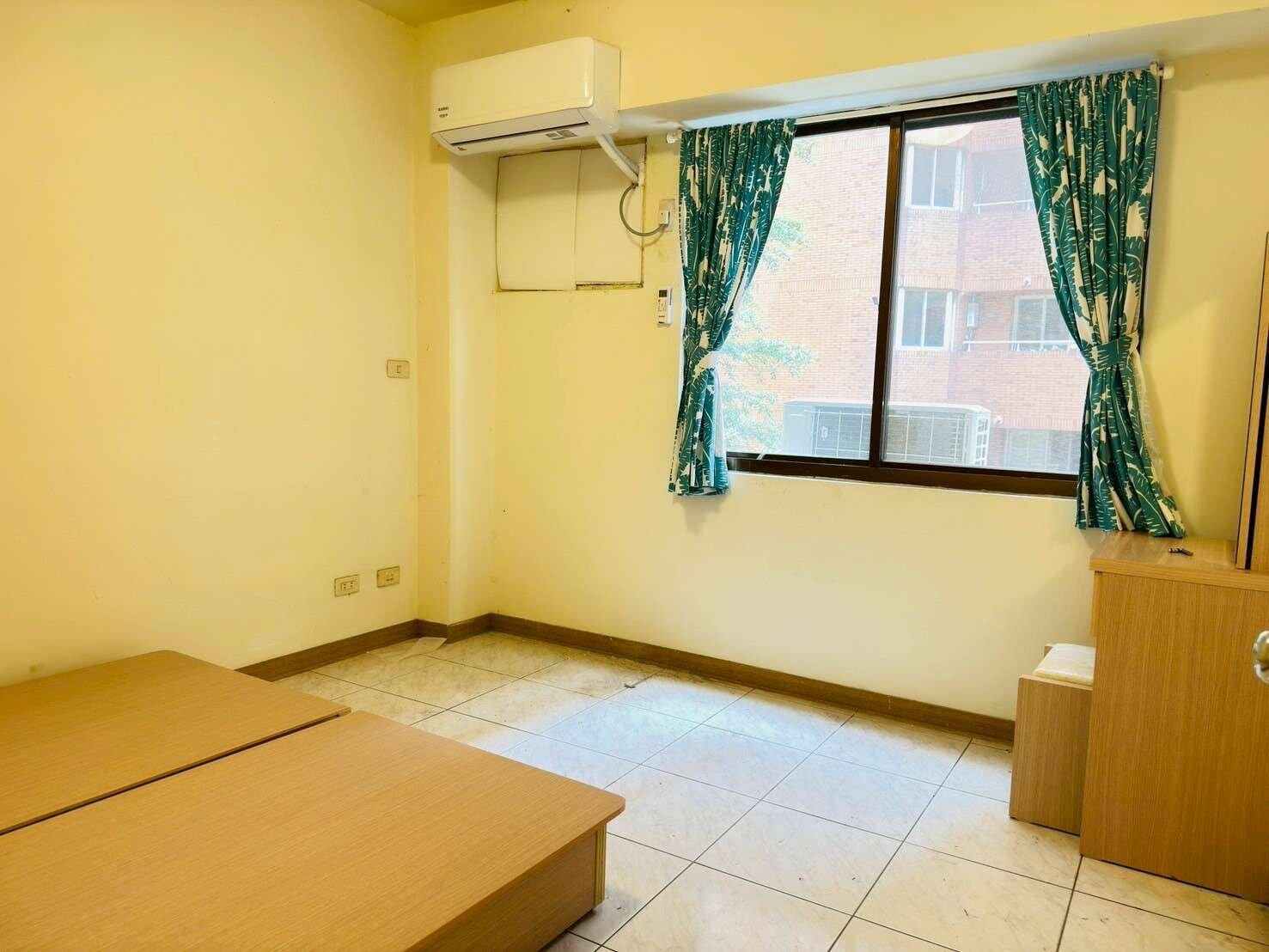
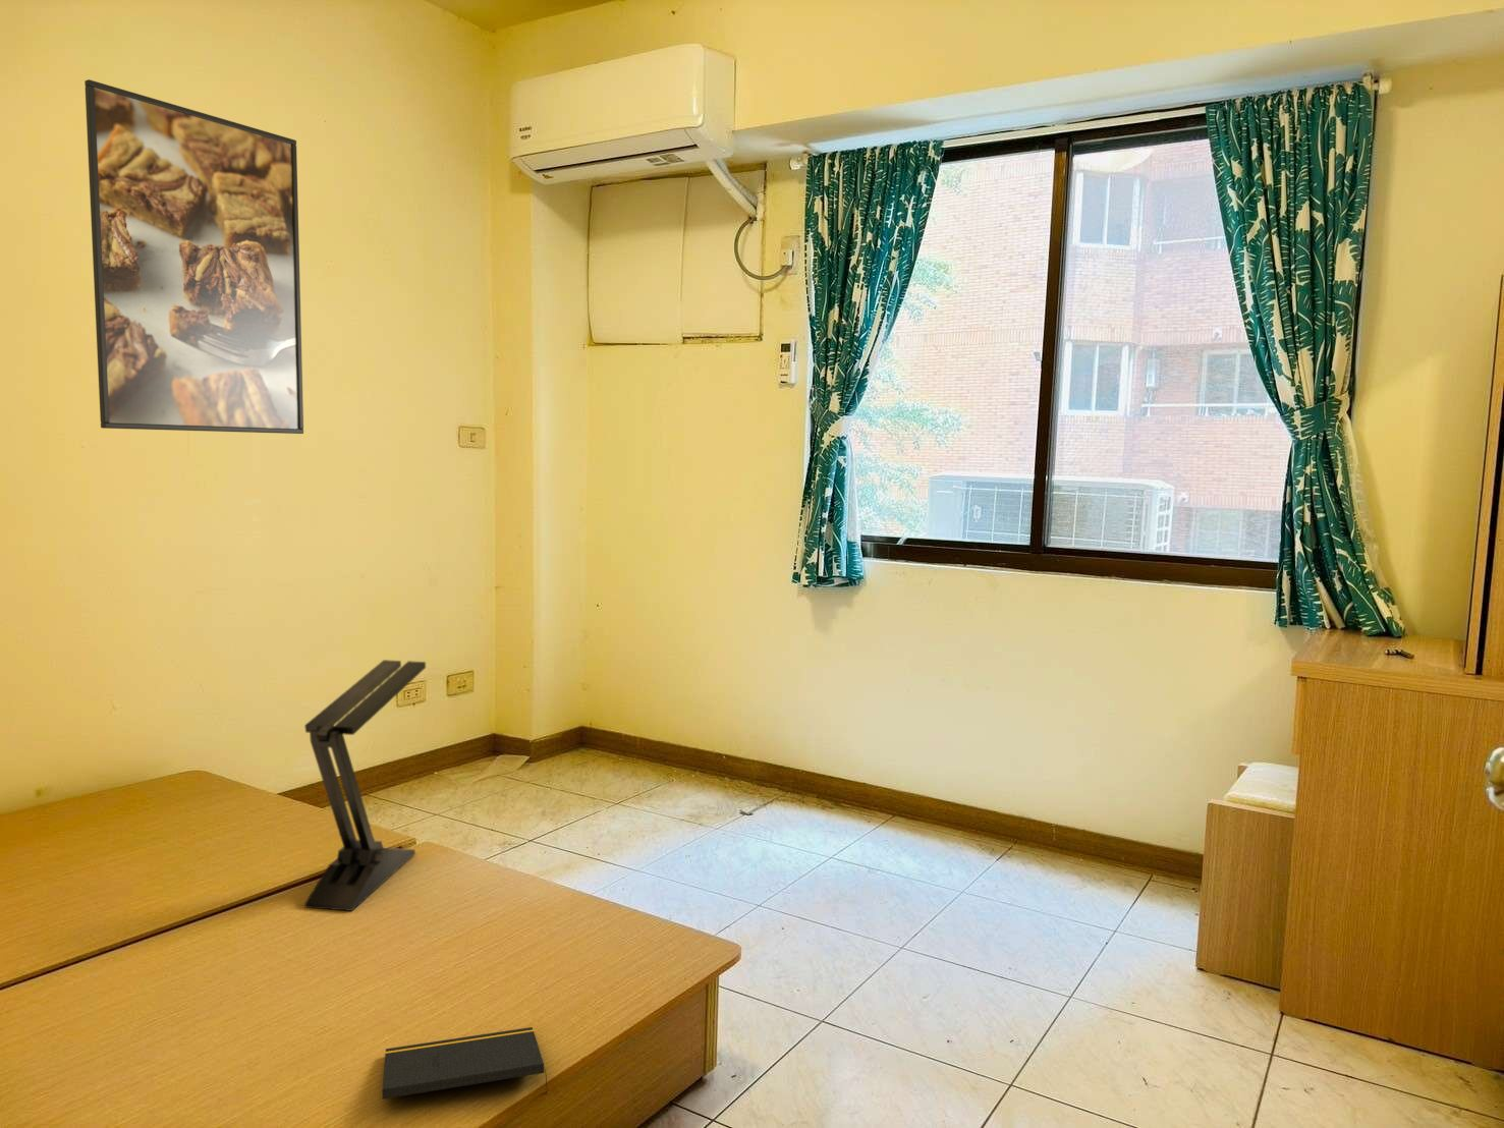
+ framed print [83,78,305,435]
+ desk lamp [303,659,427,912]
+ notepad [380,1026,549,1100]
